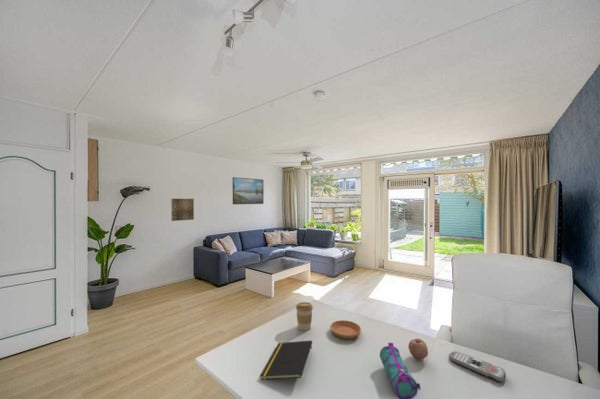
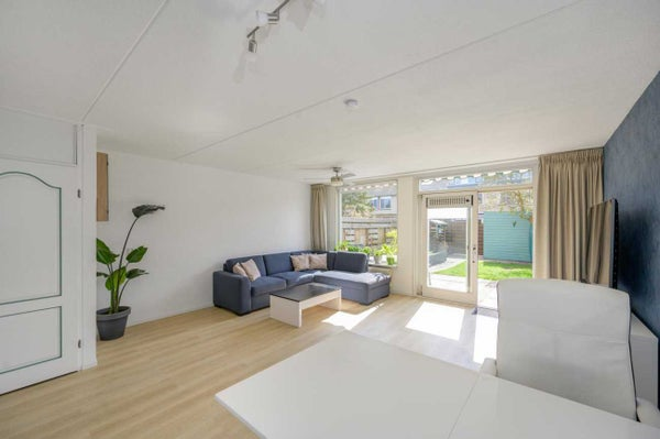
- pencil case [379,342,421,399]
- saucer [329,319,362,340]
- fruit [407,338,429,360]
- coffee cup [295,301,314,331]
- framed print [232,176,264,205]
- wall art [170,198,195,222]
- remote control [448,351,507,383]
- notepad [259,339,313,381]
